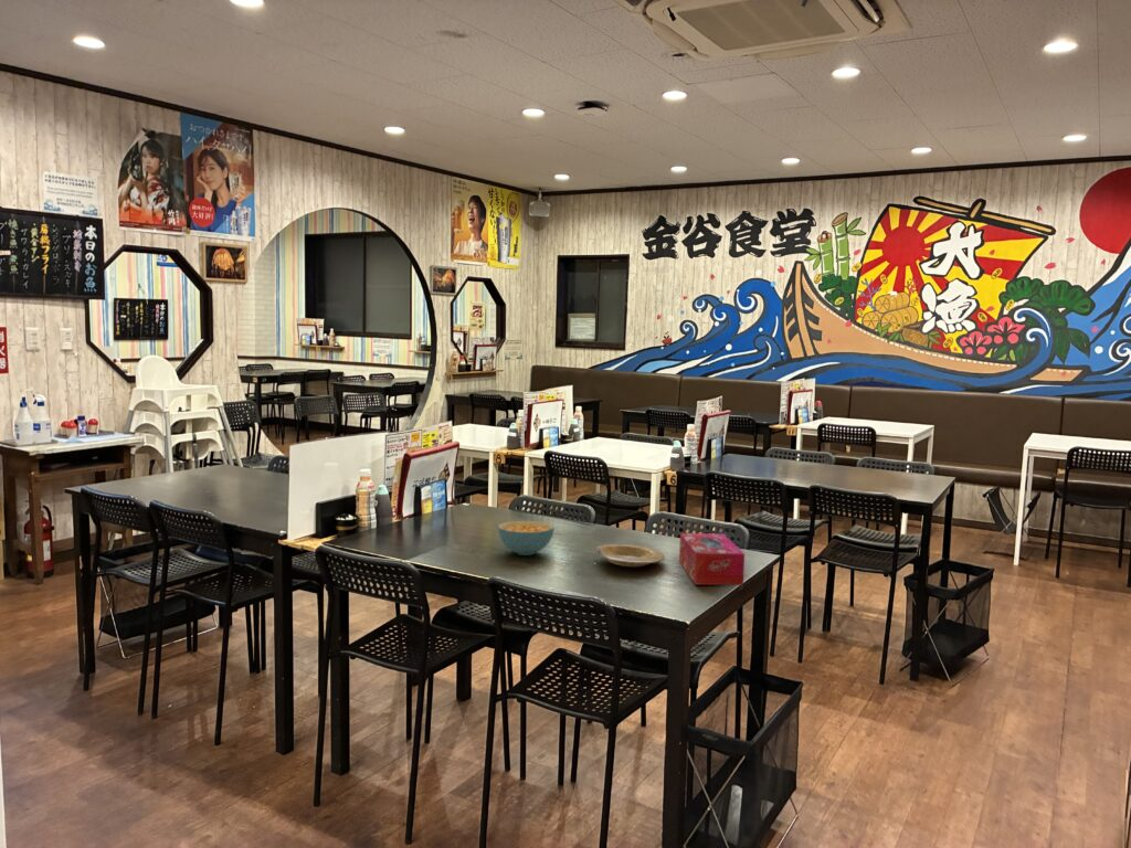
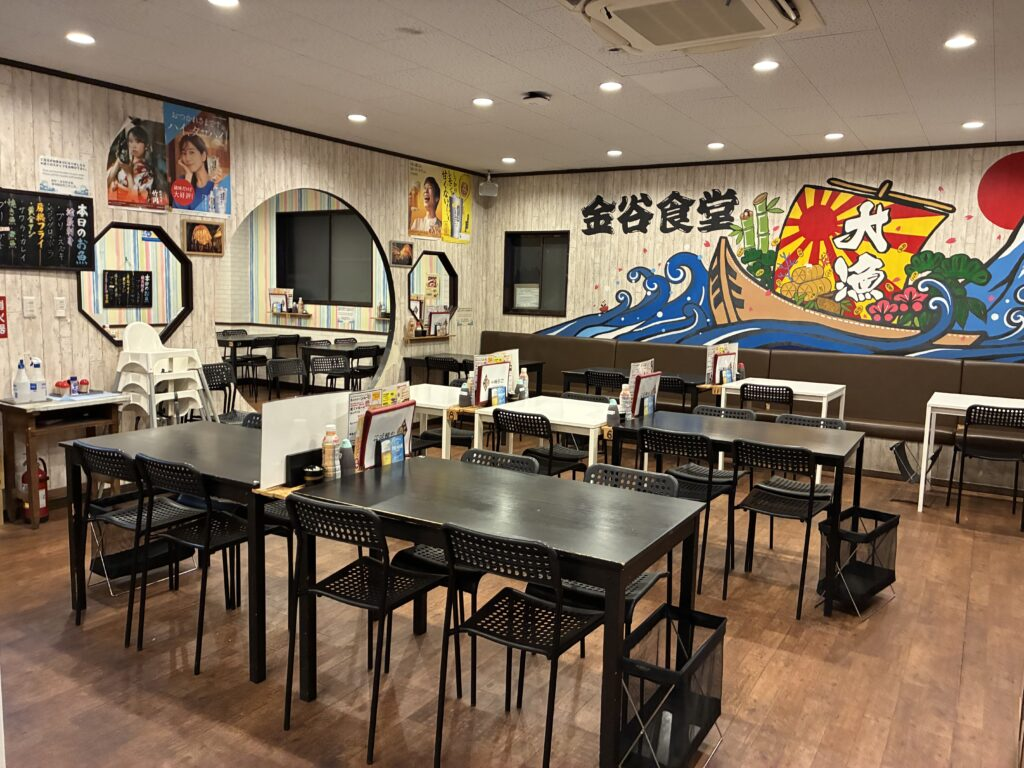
- tissue box [678,532,746,586]
- plate [594,543,666,569]
- cereal bowl [497,520,556,556]
